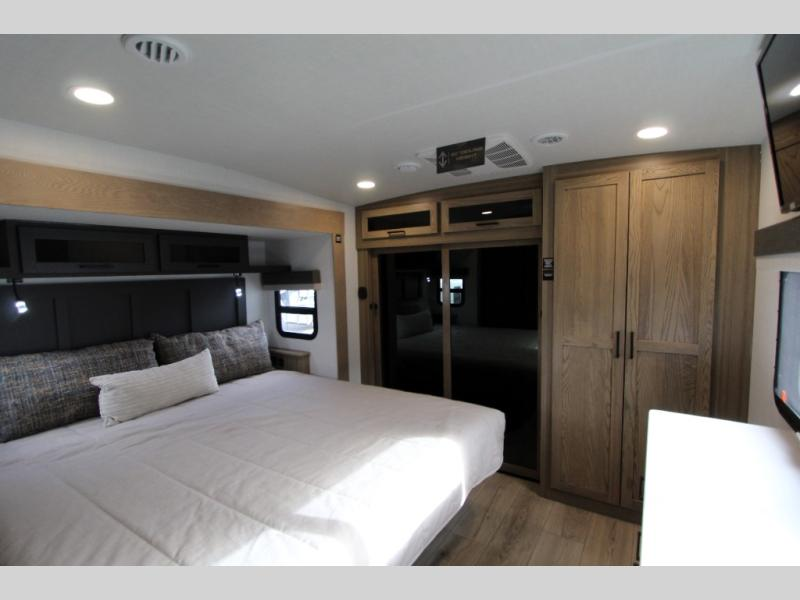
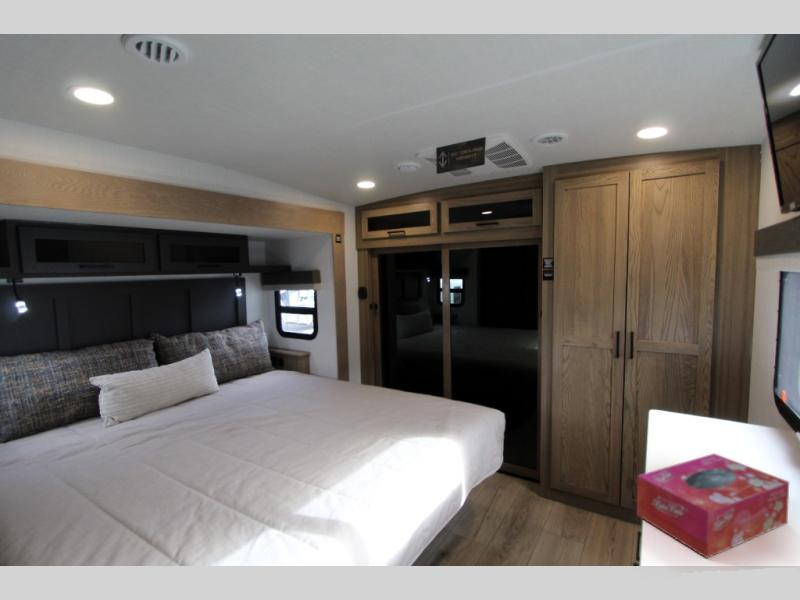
+ tissue box [636,452,790,559]
